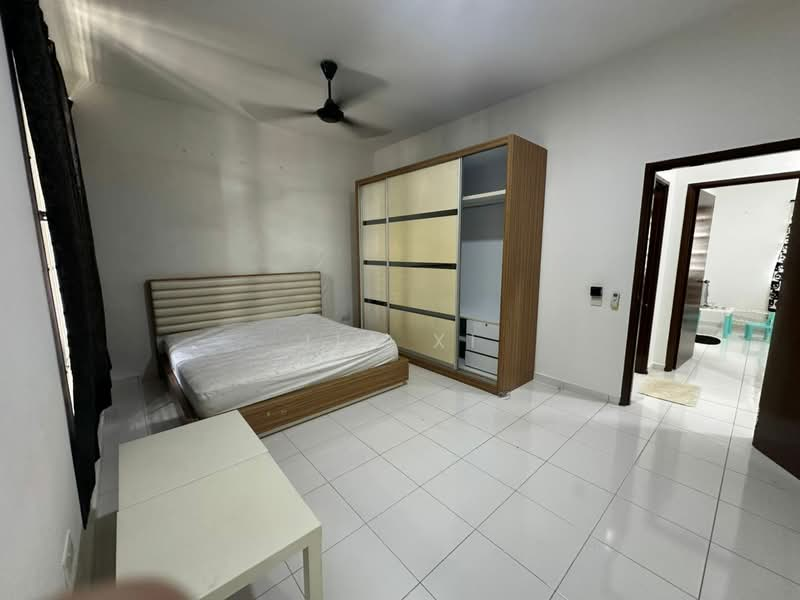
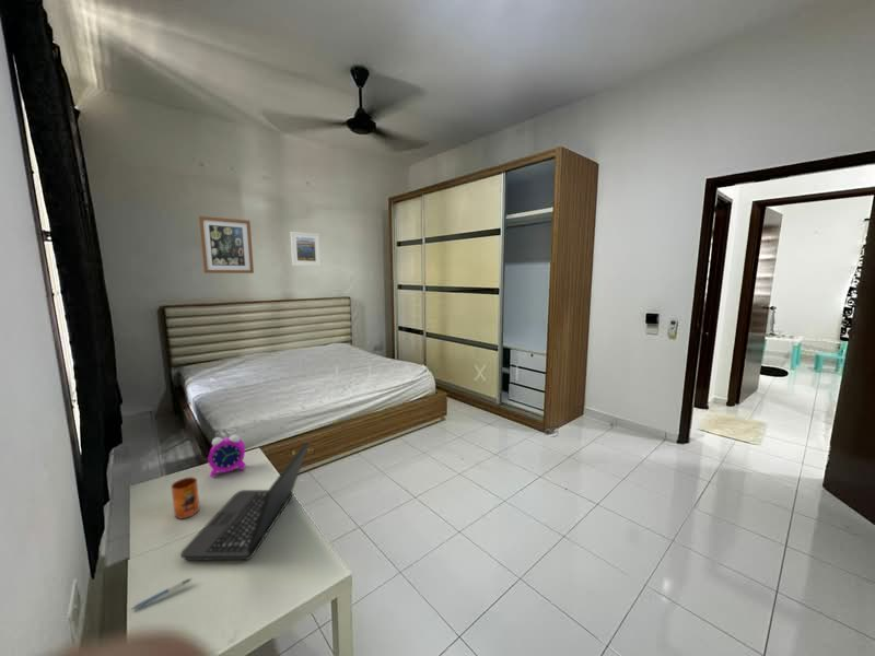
+ wall art [198,215,255,274]
+ pen [131,576,194,610]
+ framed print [289,231,322,267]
+ mug [171,476,201,519]
+ laptop [179,441,310,561]
+ alarm clock [207,430,246,478]
